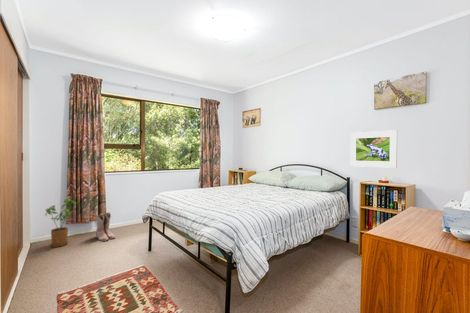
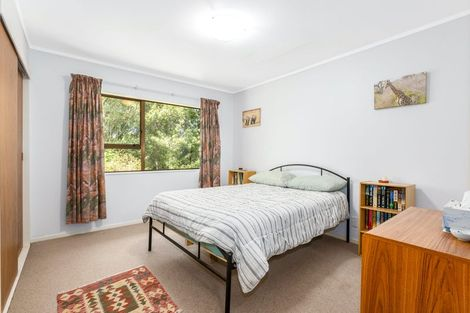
- boots [95,211,116,242]
- house plant [44,198,77,248]
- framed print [349,129,398,169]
